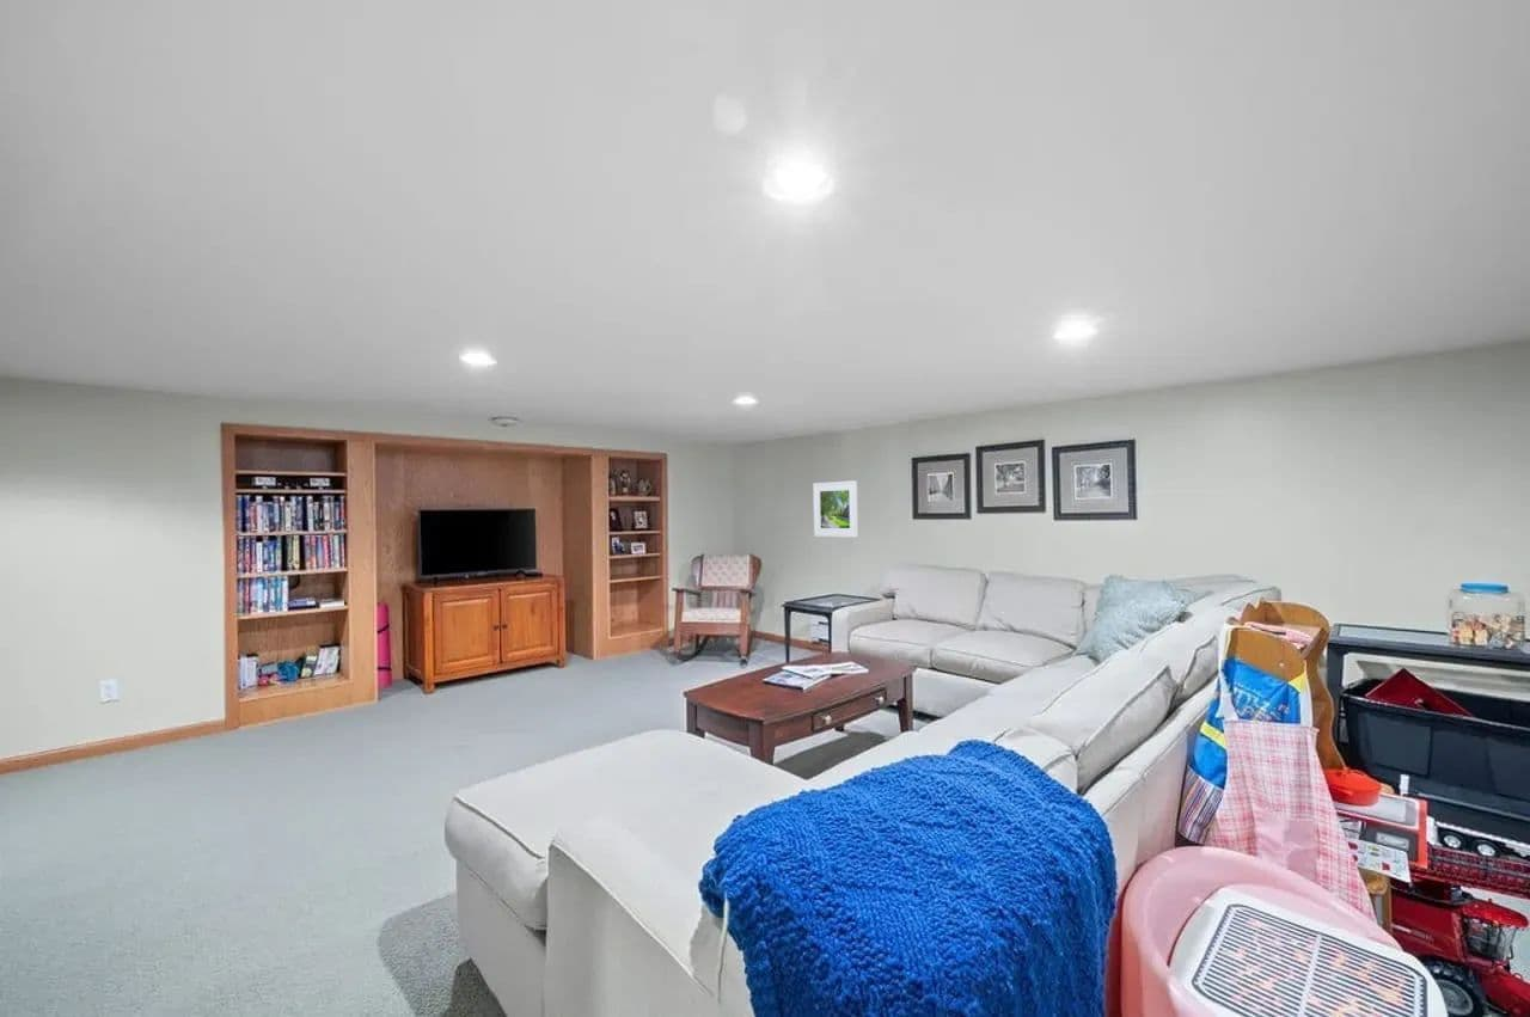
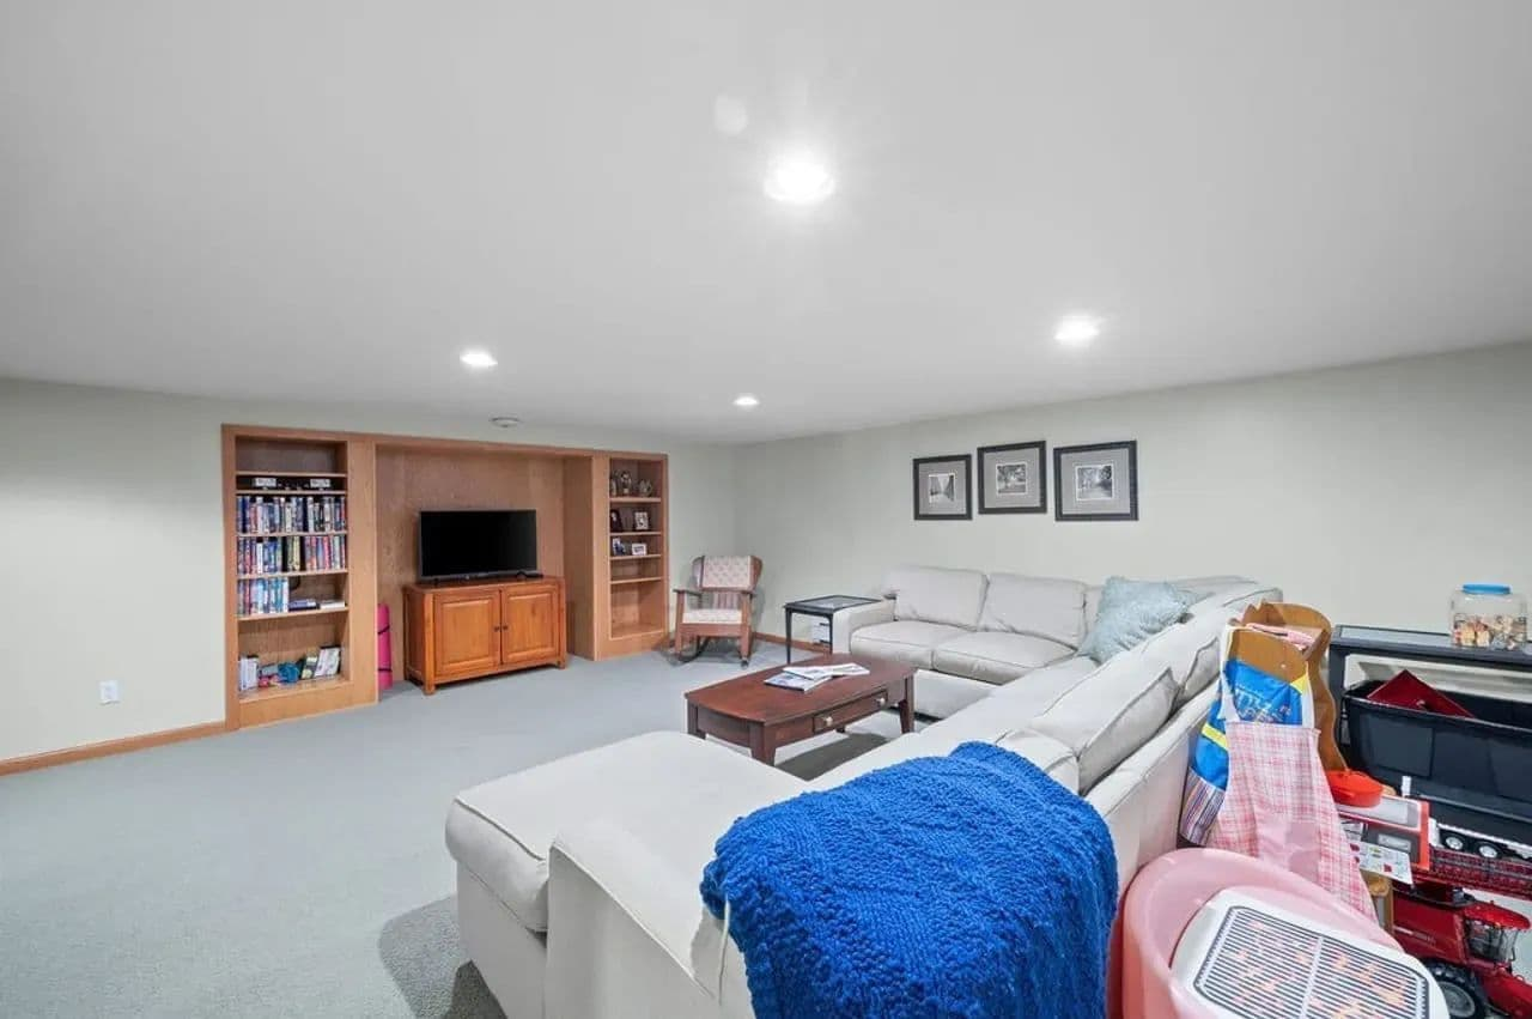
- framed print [812,479,859,539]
